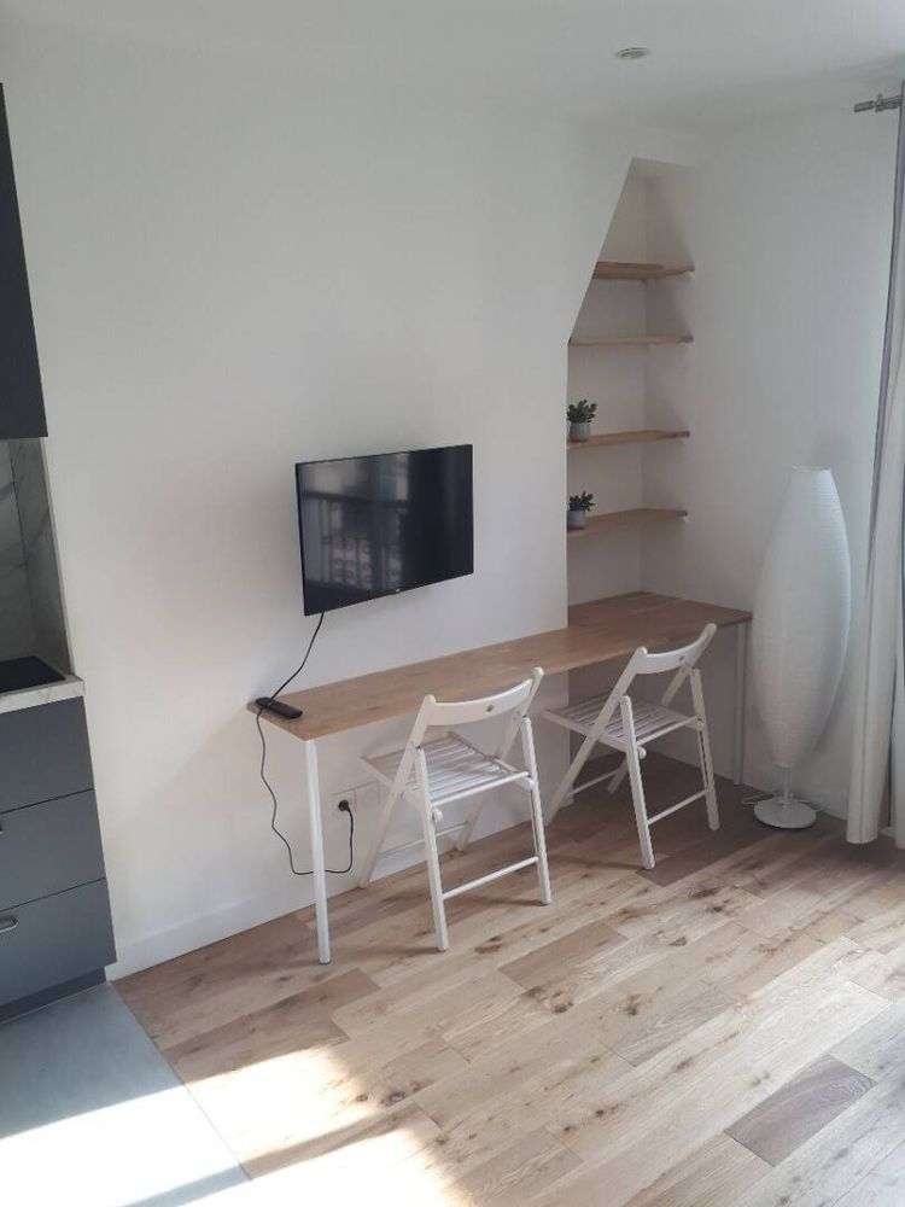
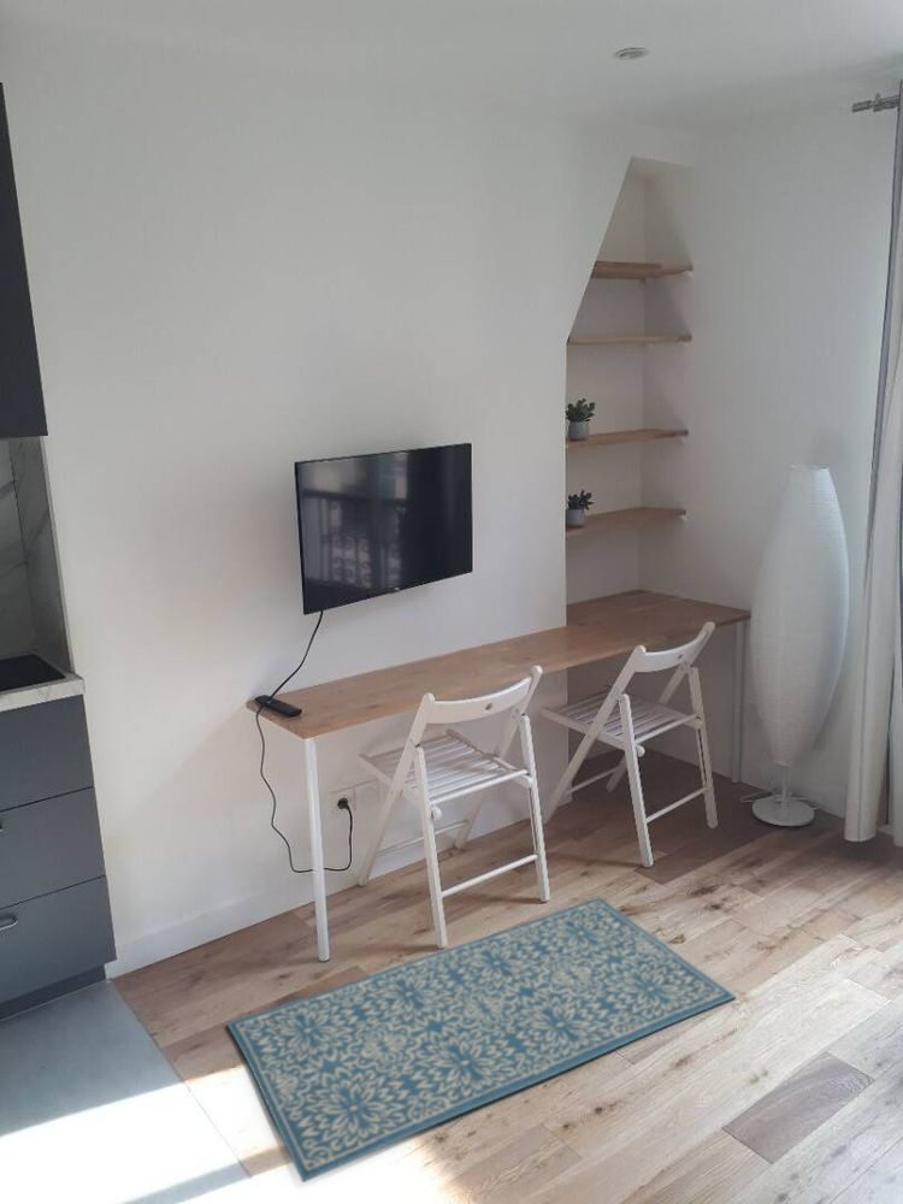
+ rug [225,896,737,1184]
